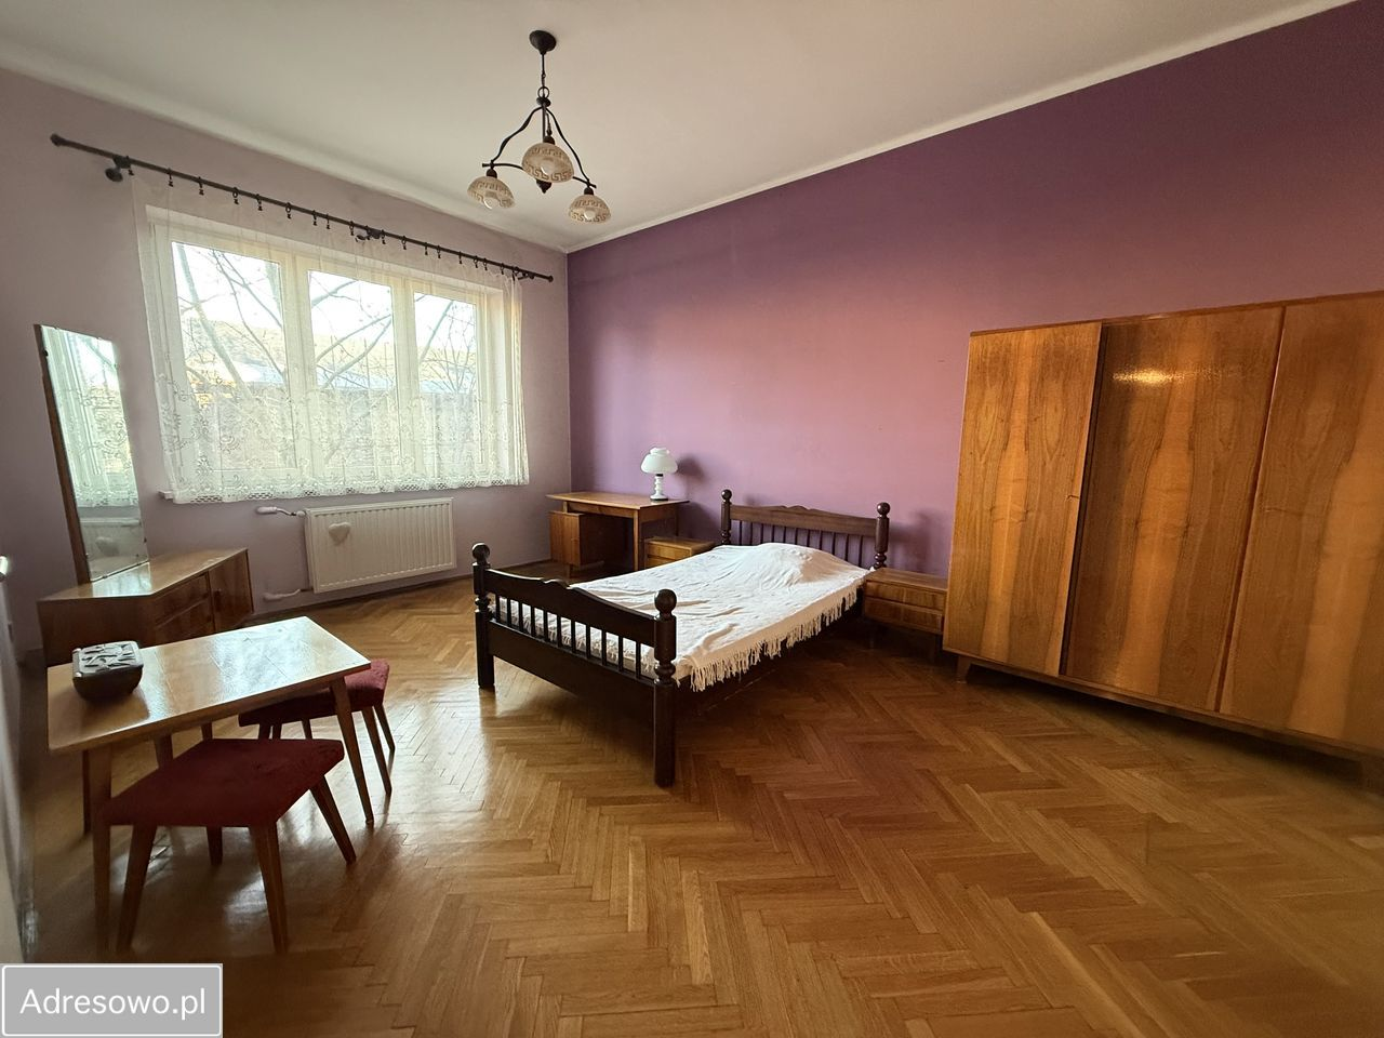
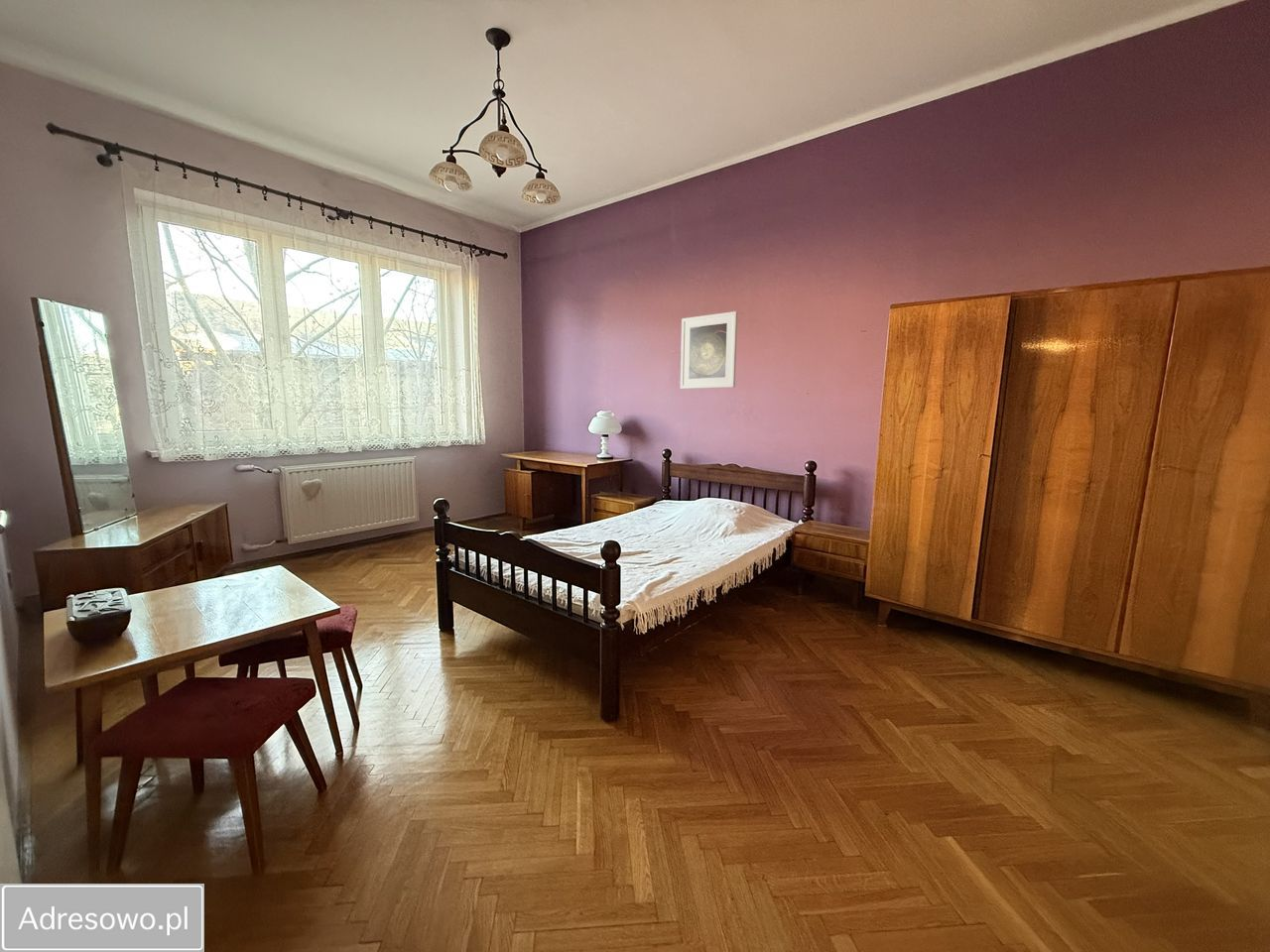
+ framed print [680,310,738,390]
